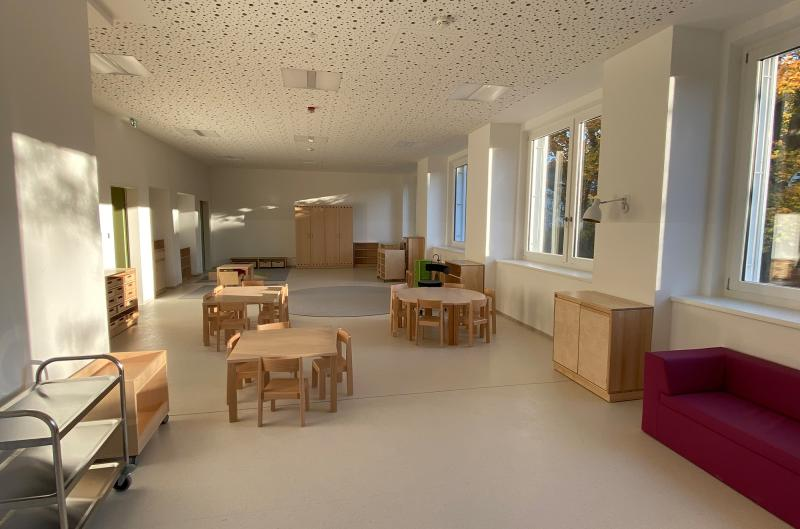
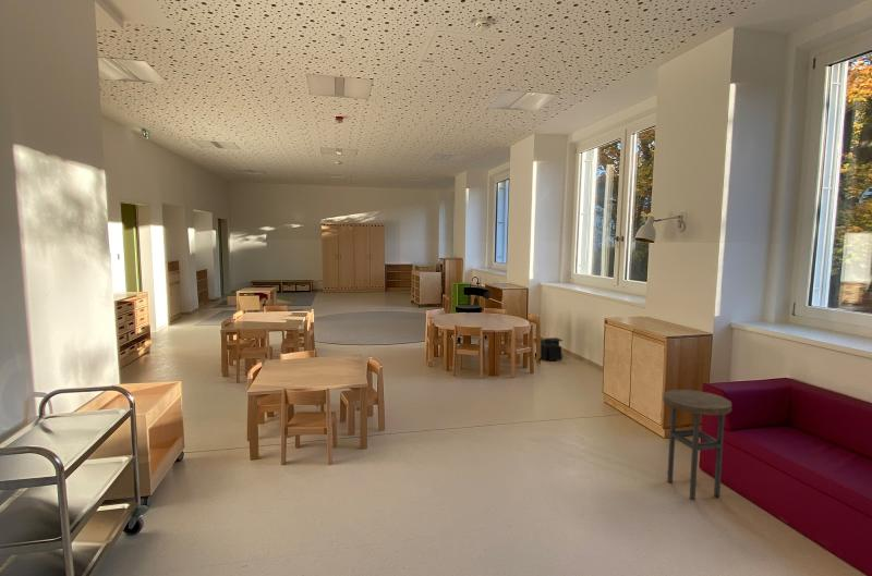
+ storage bin [534,336,564,361]
+ side table [662,389,732,501]
